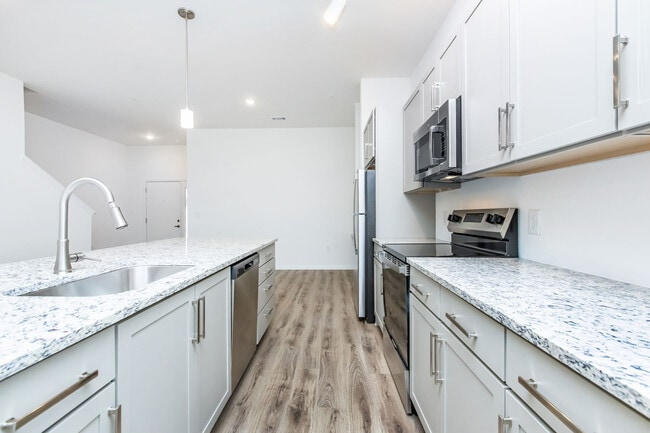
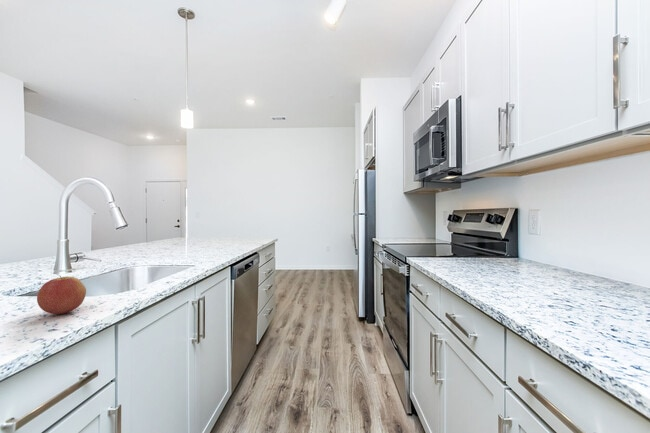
+ apple [36,274,87,315]
